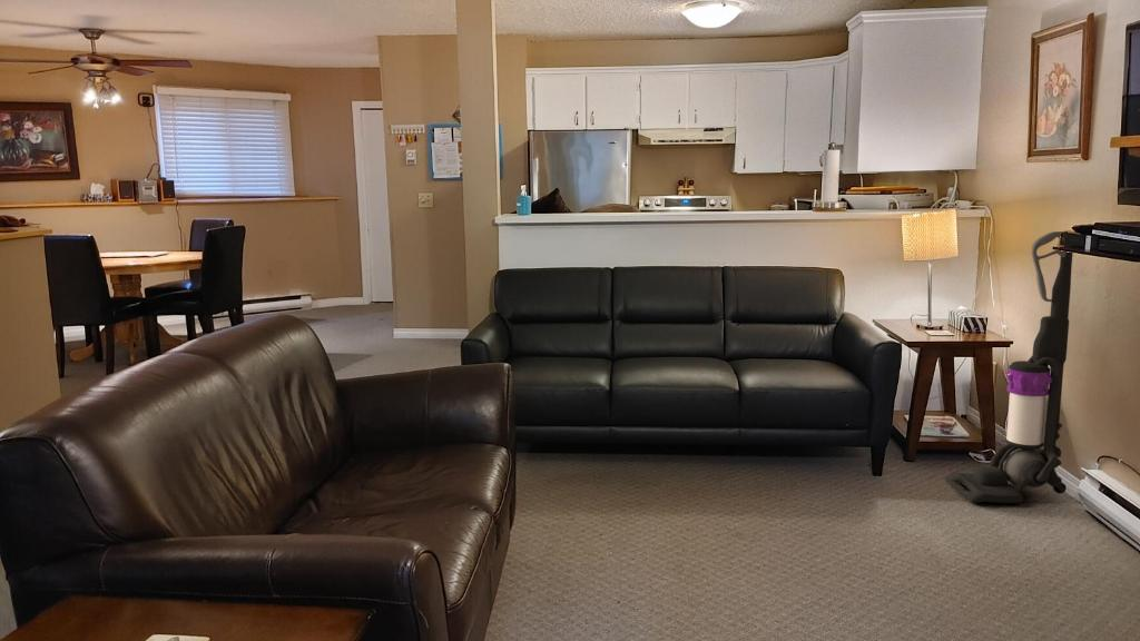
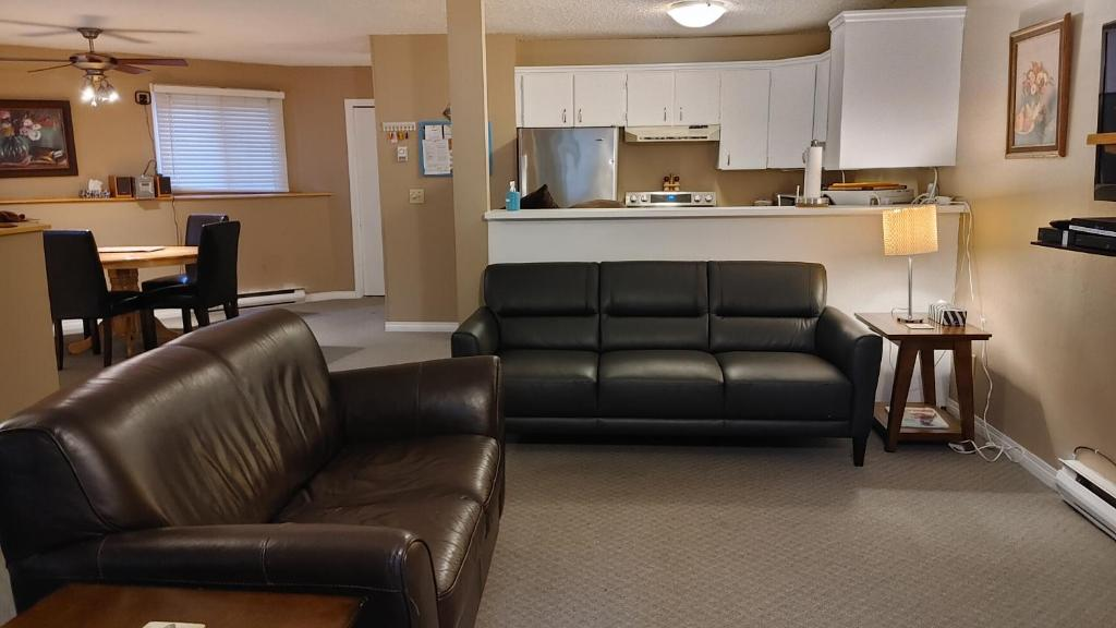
- vacuum cleaner [944,229,1074,504]
